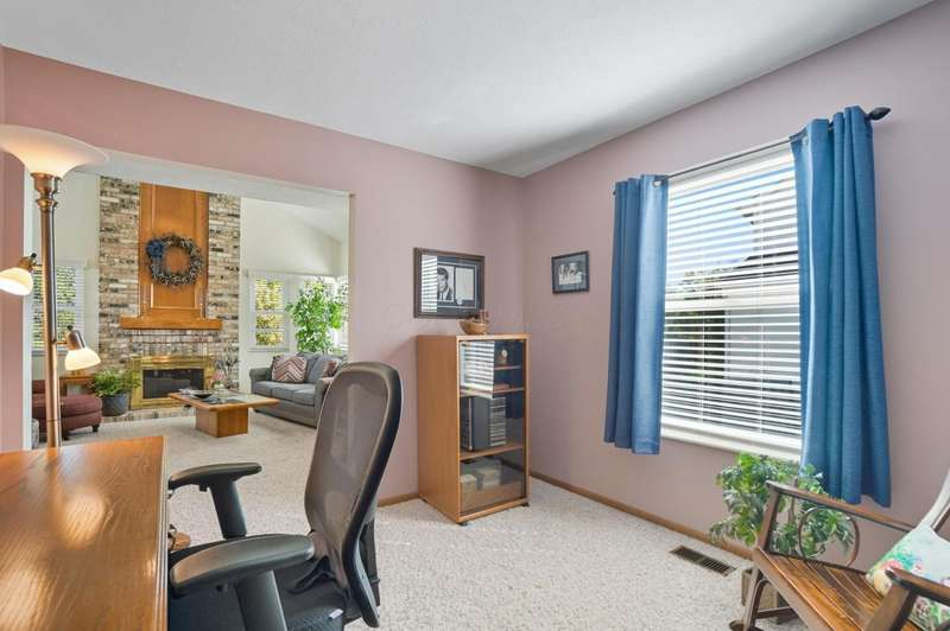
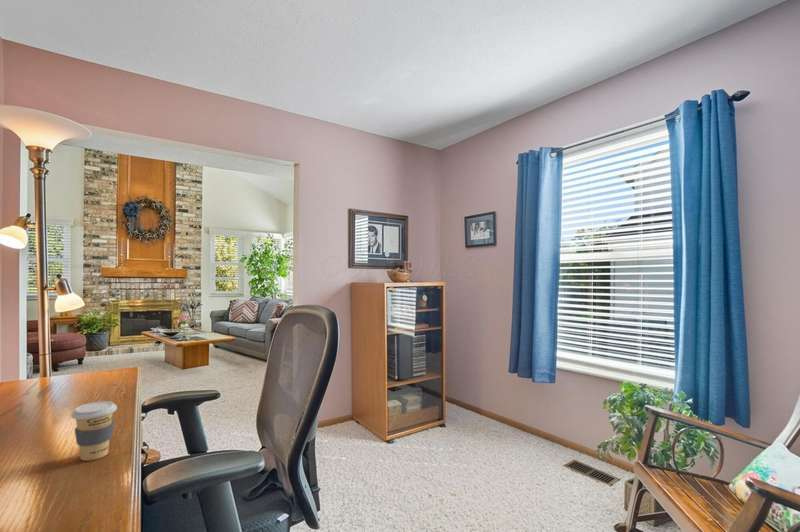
+ coffee cup [70,400,118,462]
